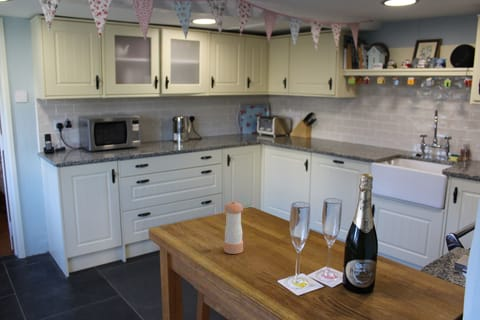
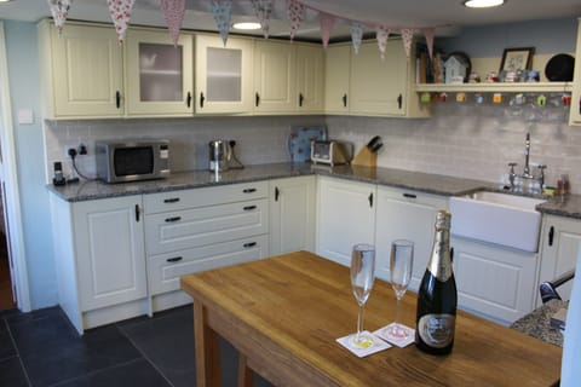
- pepper shaker [223,200,244,255]
